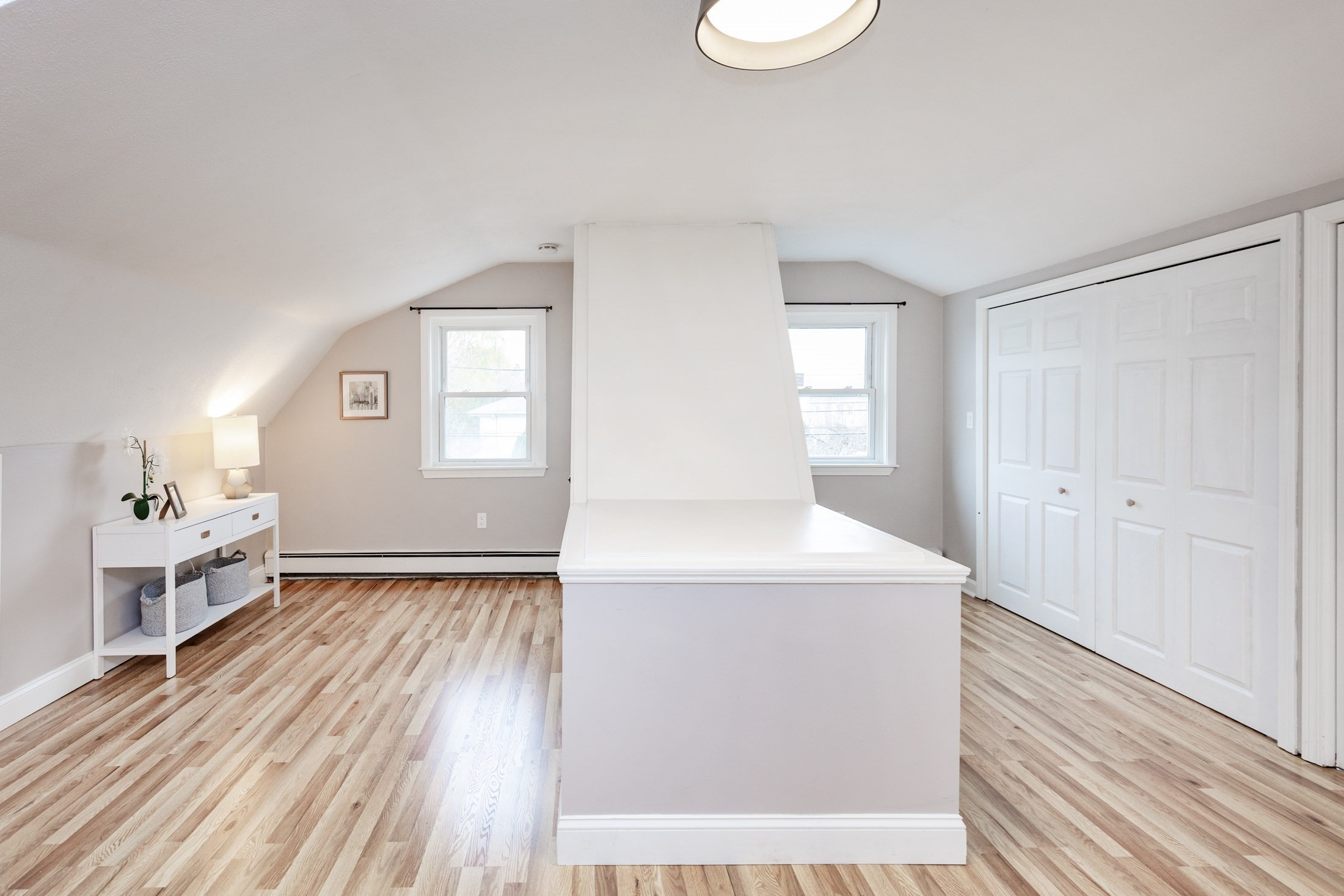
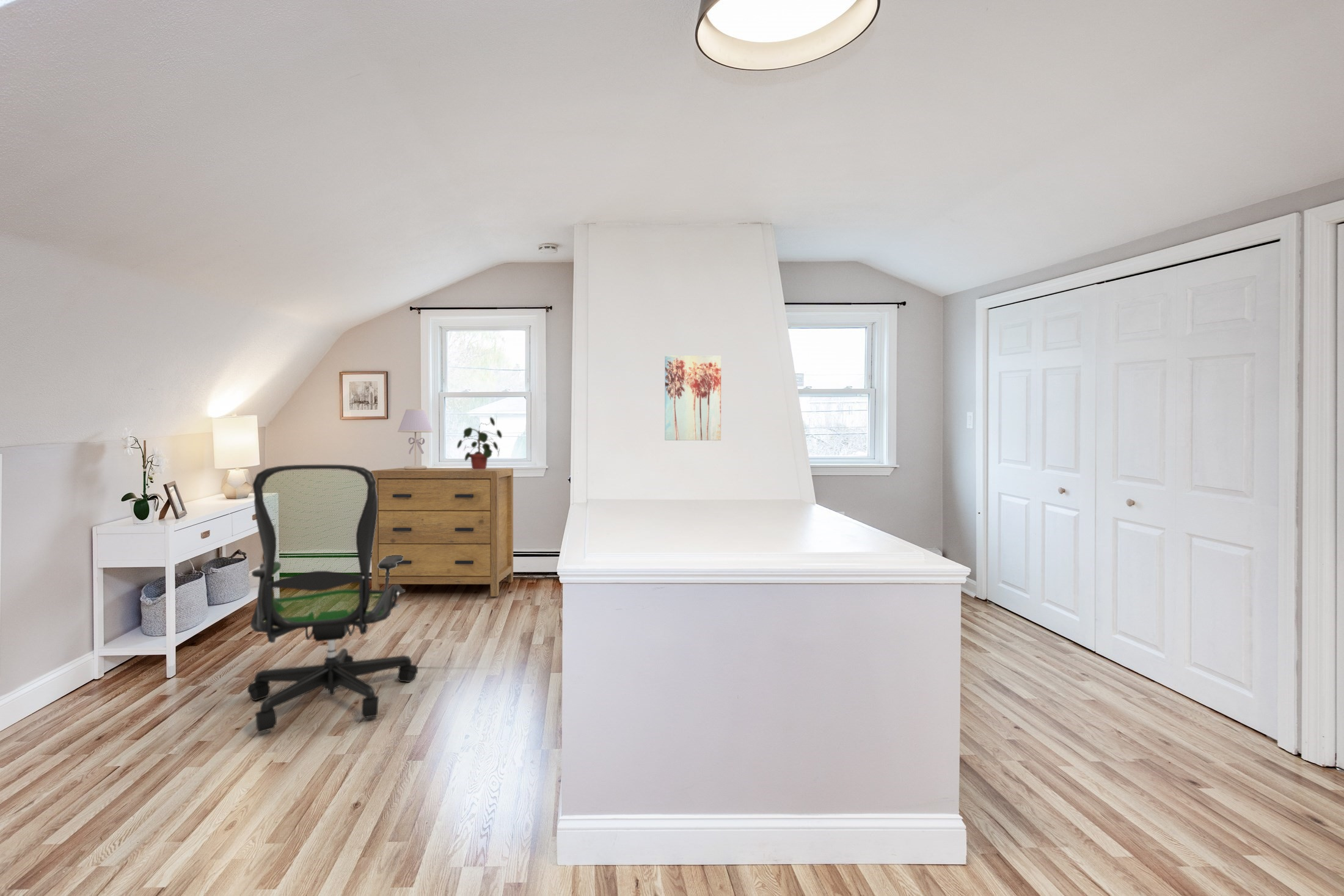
+ dresser [371,467,514,597]
+ table lamp [397,409,434,470]
+ wall art [664,355,721,441]
+ office chair [247,464,418,734]
+ potted plant [456,417,503,470]
